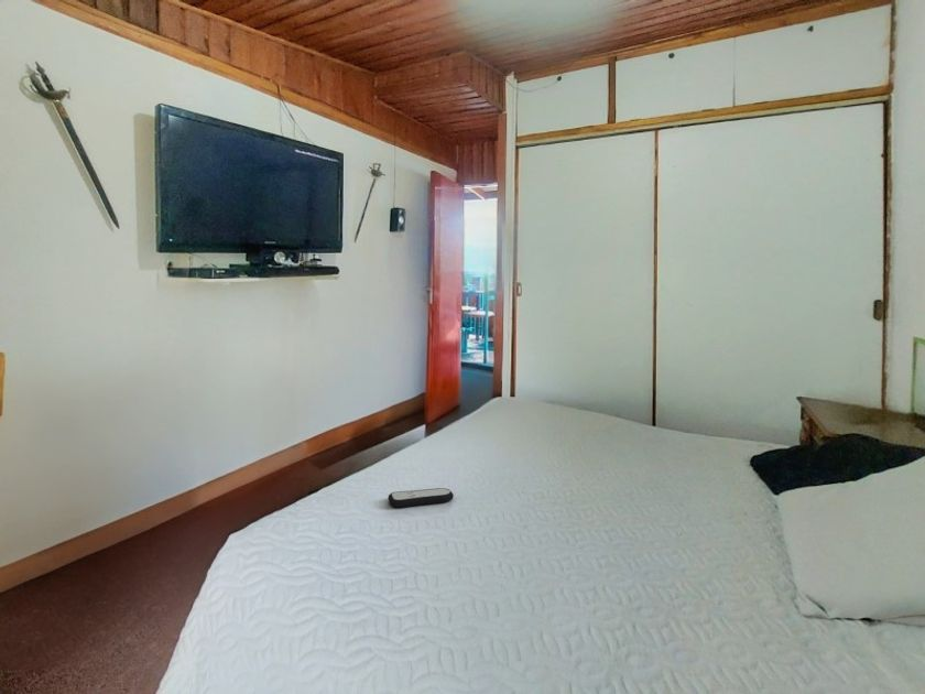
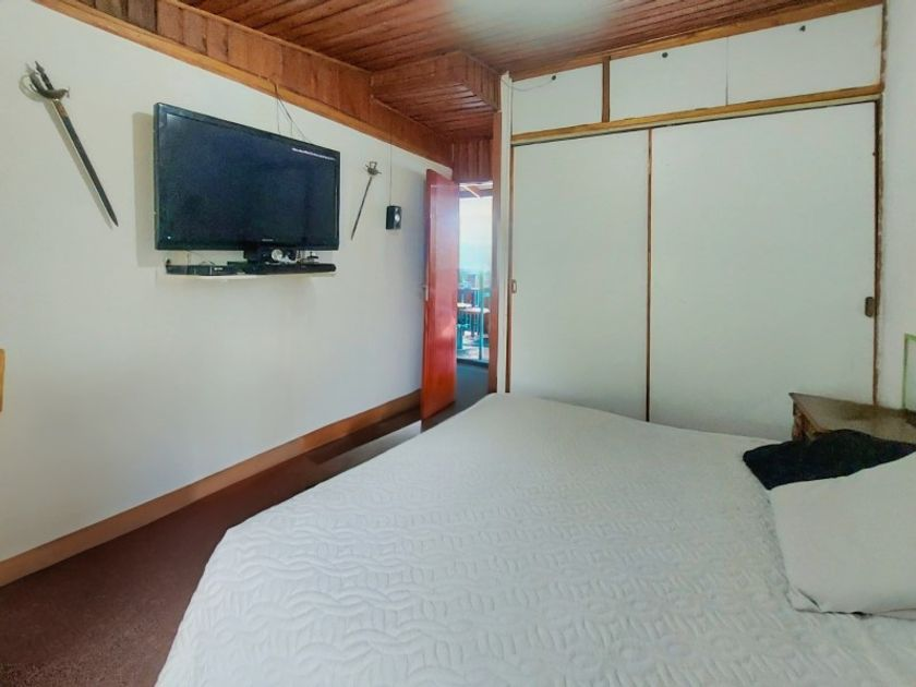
- remote control [387,487,455,509]
